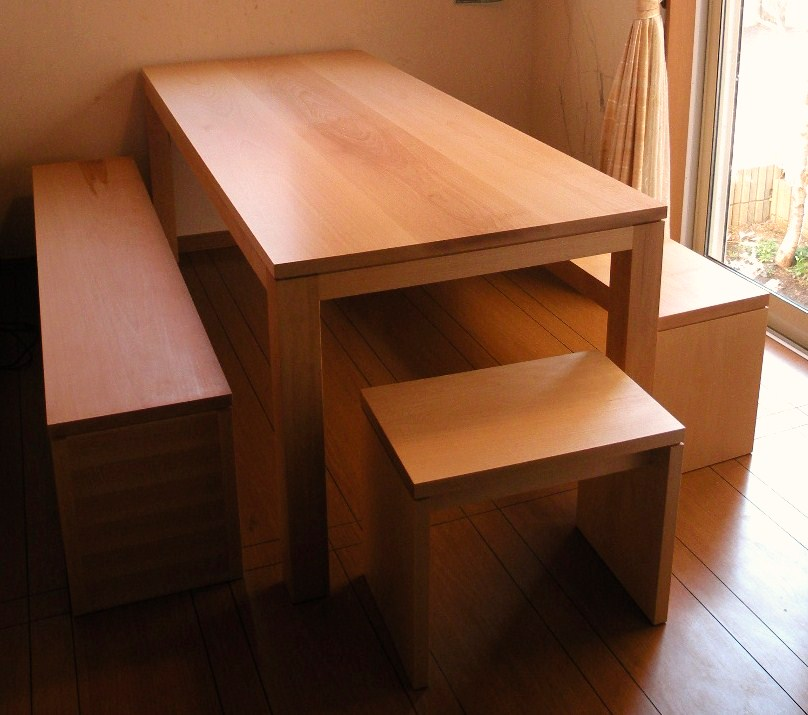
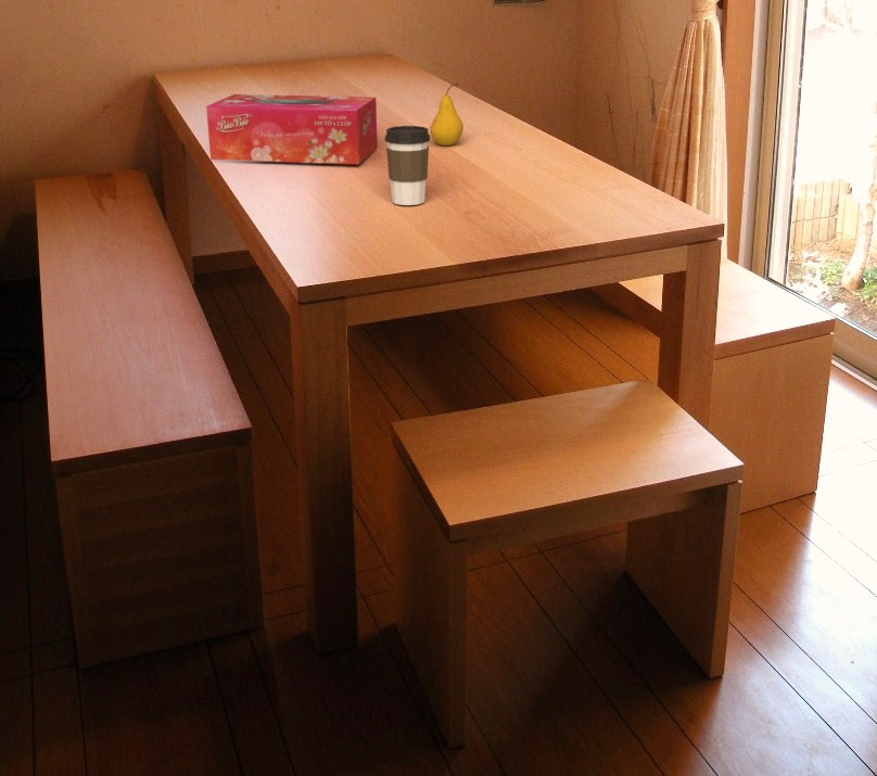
+ coffee cup [384,125,431,206]
+ tissue box [205,93,379,165]
+ fruit [429,81,465,147]
